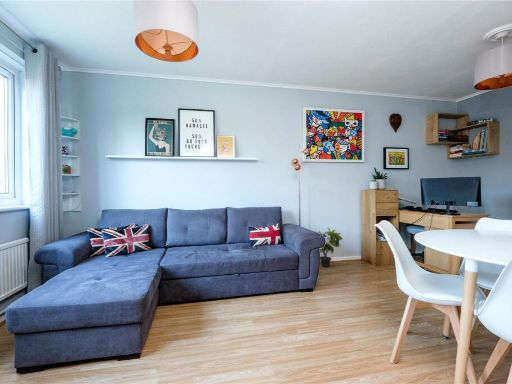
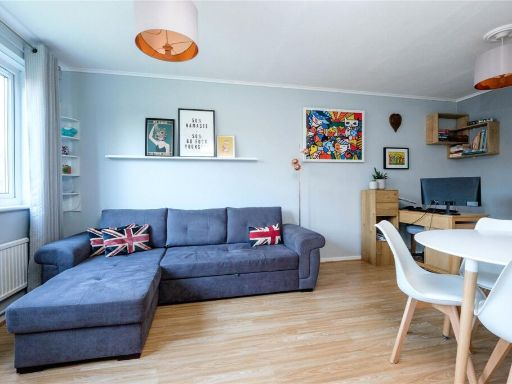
- potted plant [316,227,344,268]
